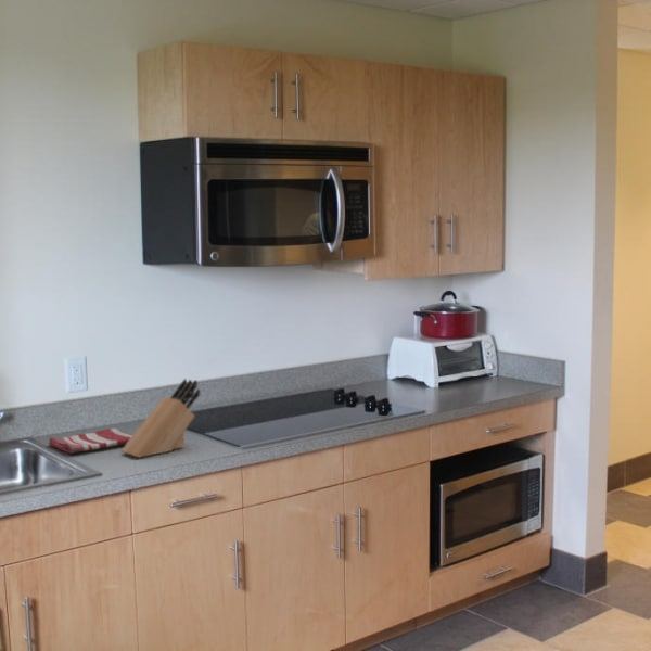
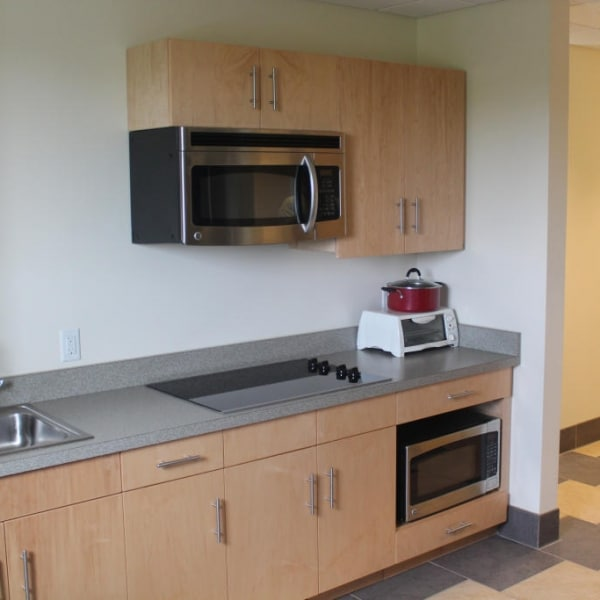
- dish towel [48,427,133,455]
- knife block [120,378,201,458]
